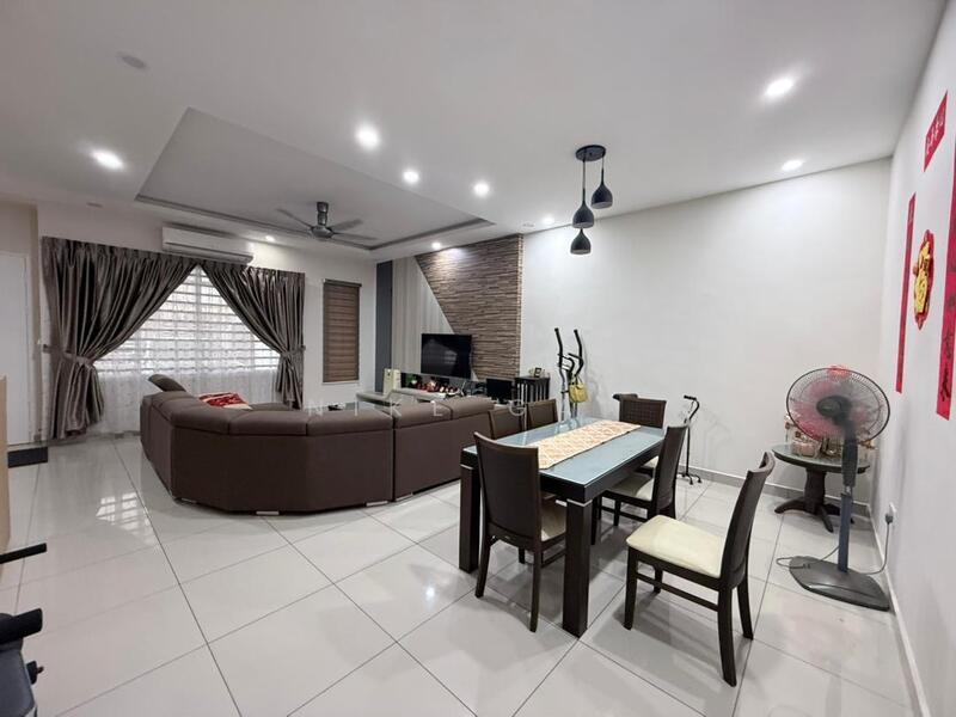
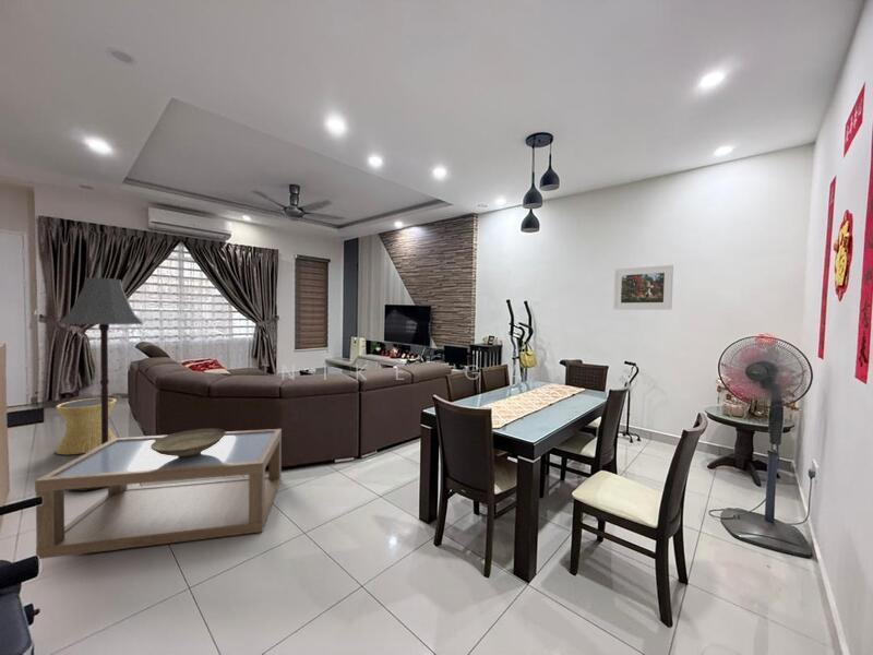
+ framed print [612,264,674,310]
+ side table [55,397,117,455]
+ coffee table [34,428,283,560]
+ decorative bowl [150,427,226,458]
+ floor lamp [57,276,144,492]
